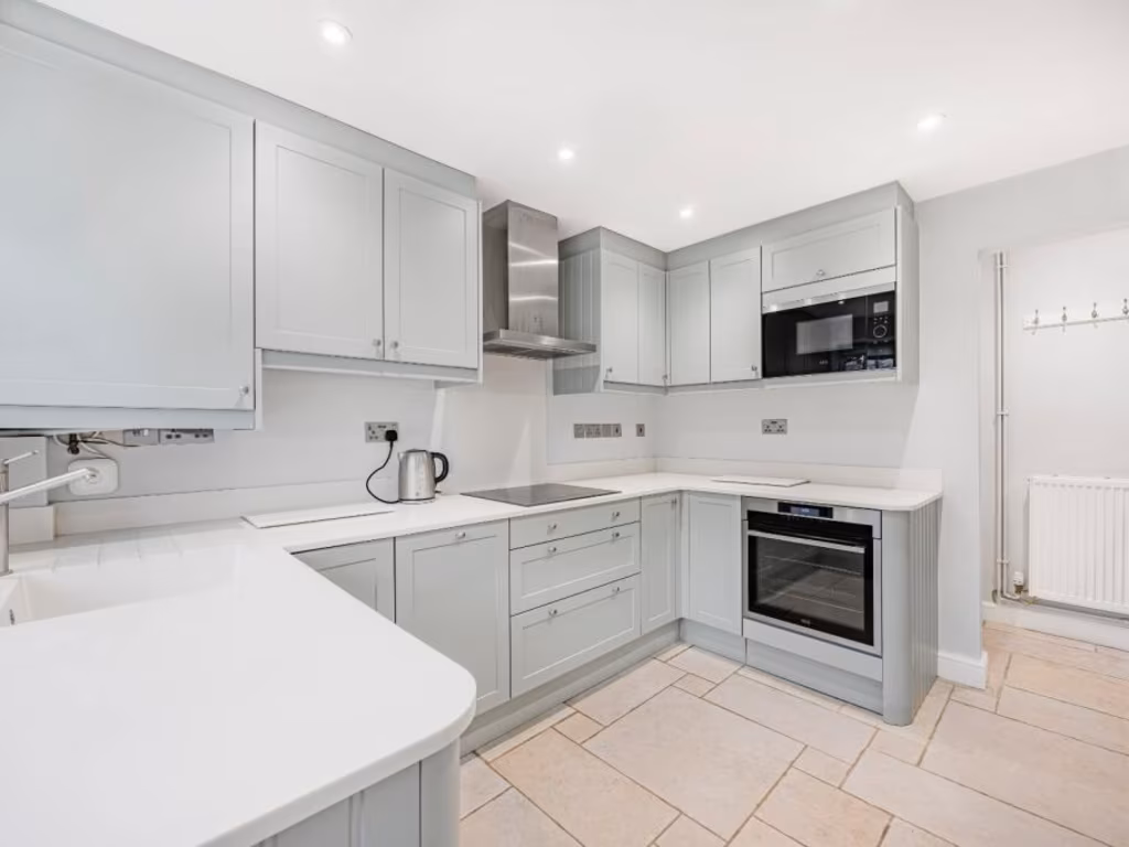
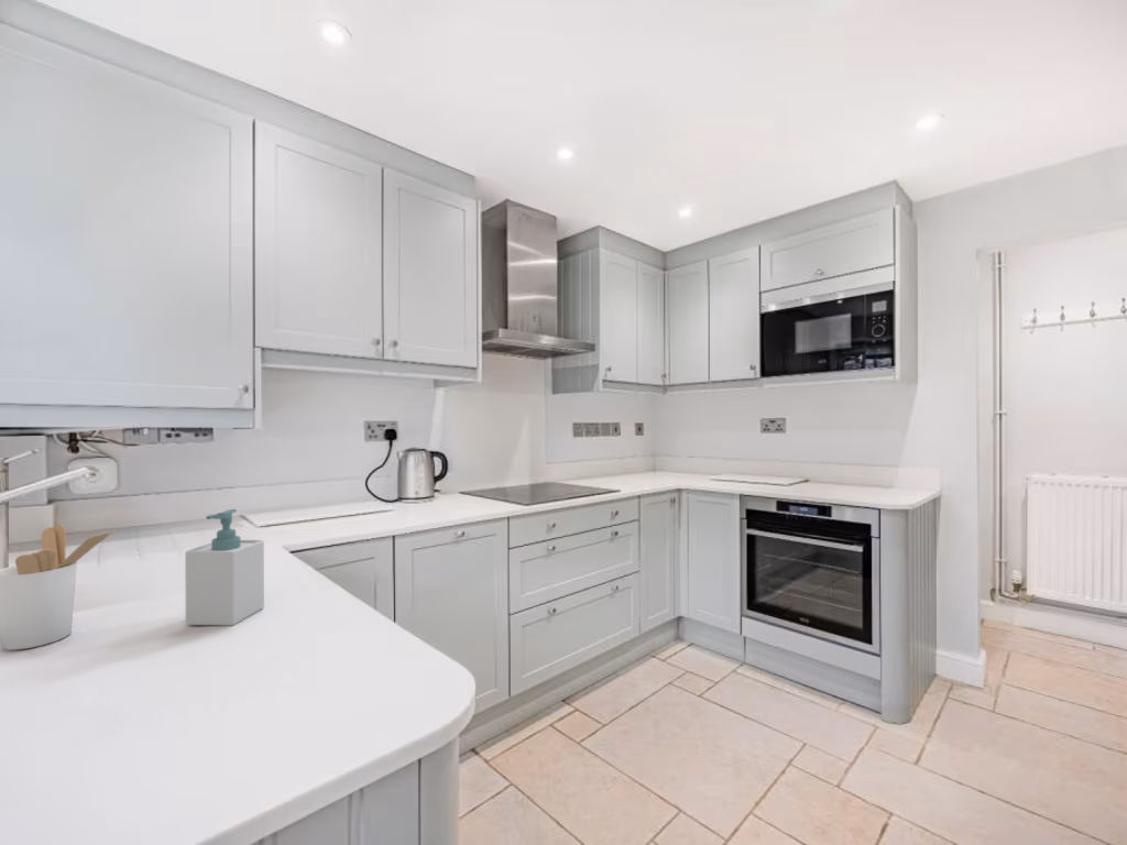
+ soap bottle [184,508,265,626]
+ utensil holder [0,524,118,651]
